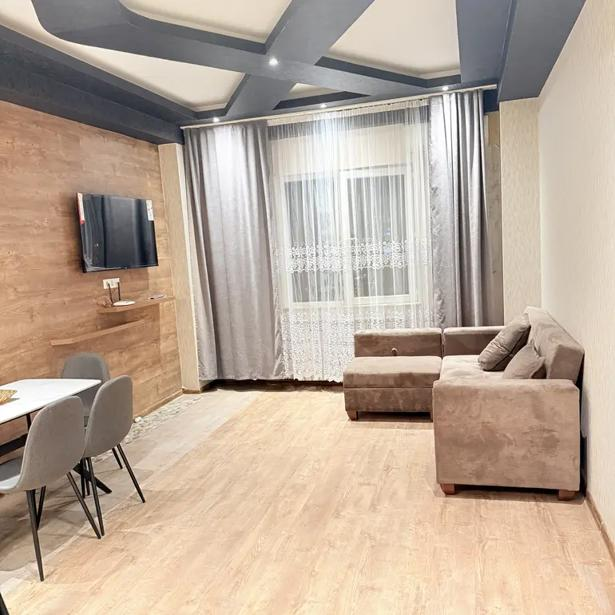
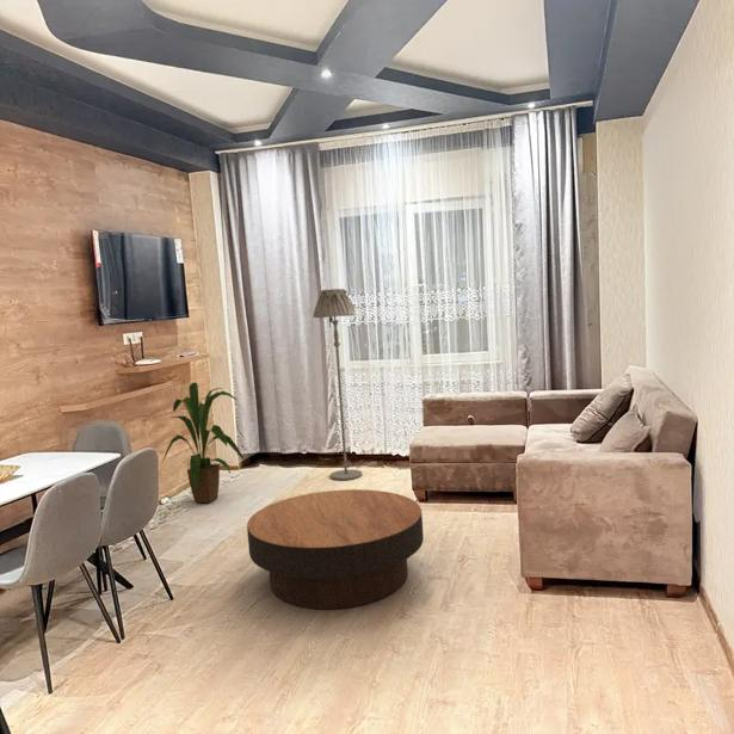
+ house plant [161,382,246,505]
+ floor lamp [313,288,363,481]
+ coffee table [246,488,425,610]
